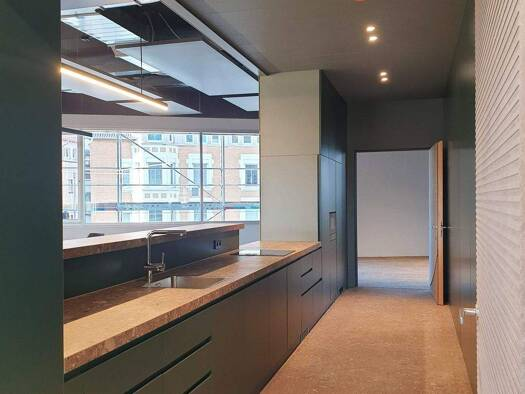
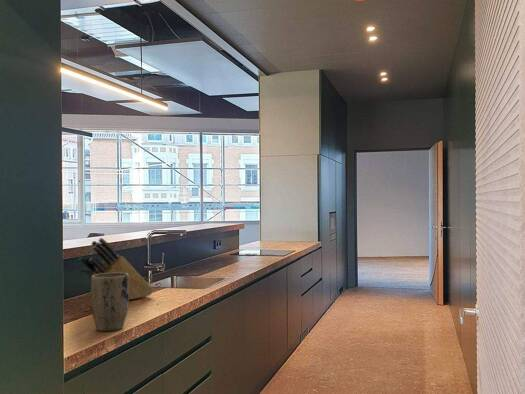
+ knife block [78,237,154,301]
+ plant pot [90,272,130,332]
